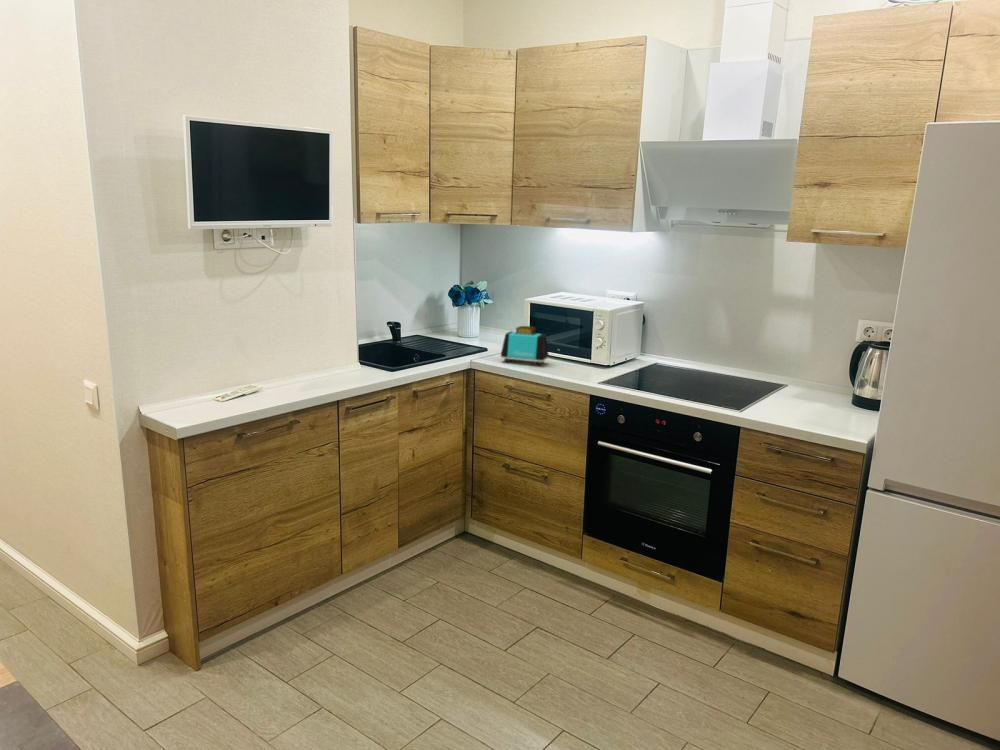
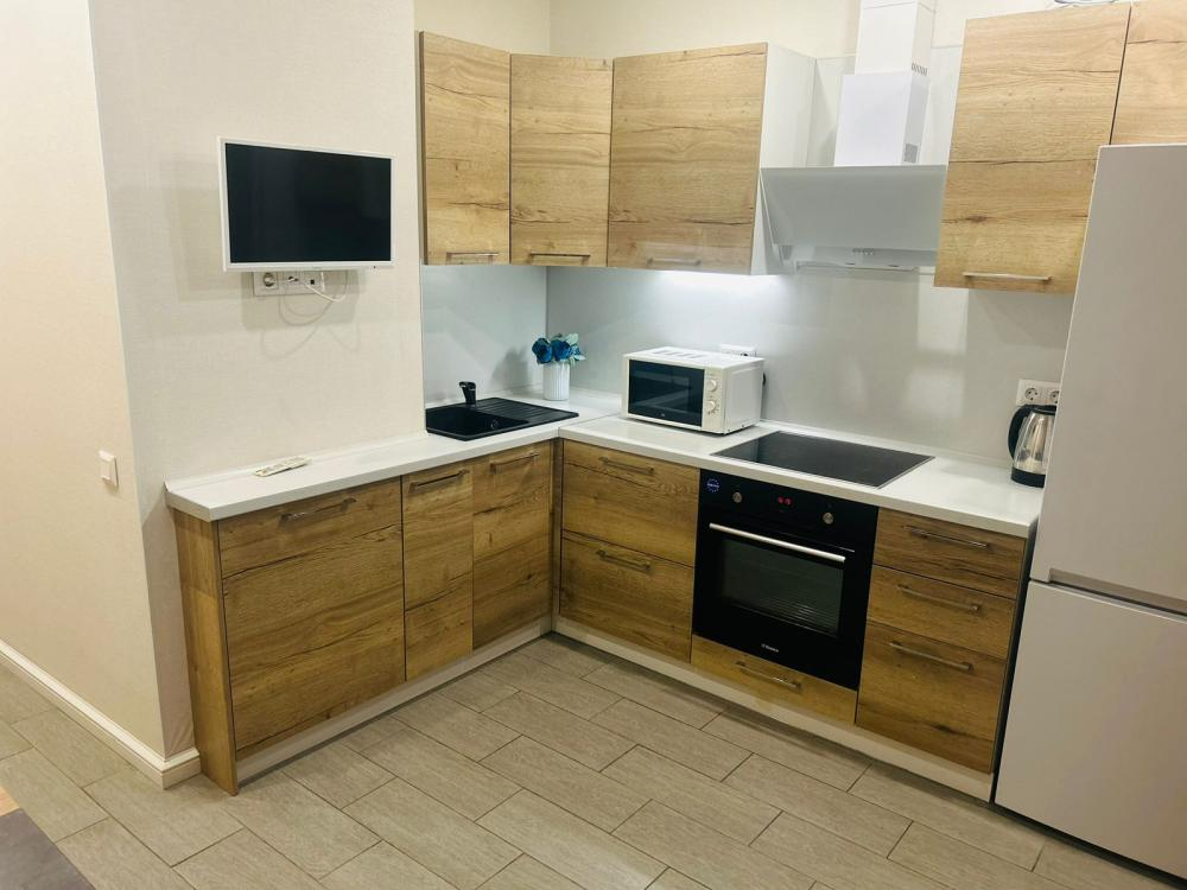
- toaster [500,325,550,366]
